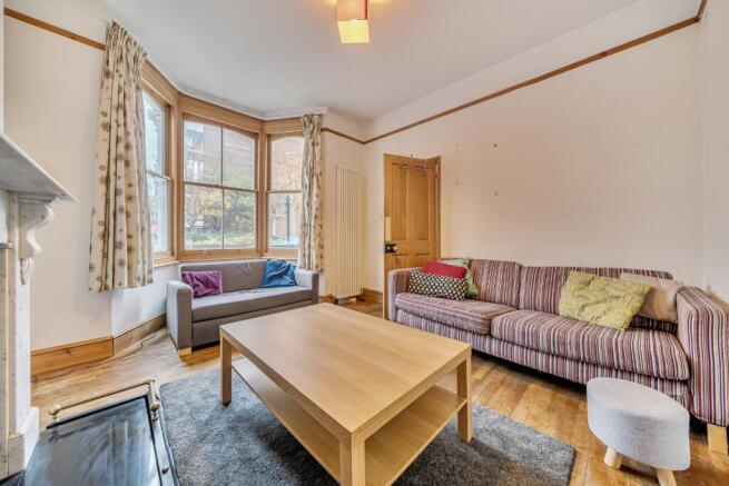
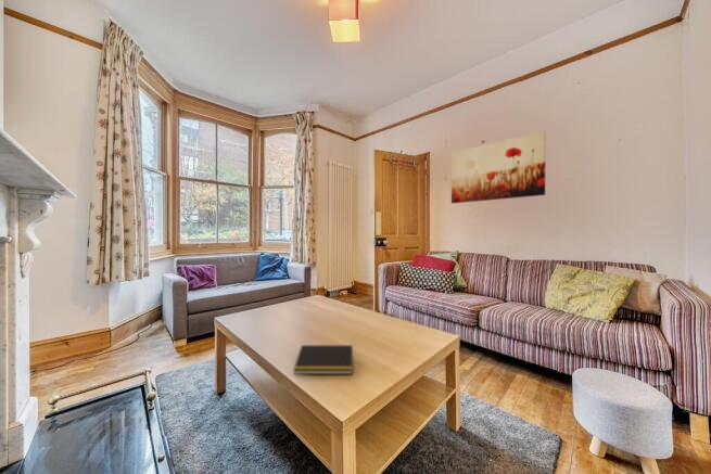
+ notepad [292,344,354,375]
+ wall art [450,130,547,204]
